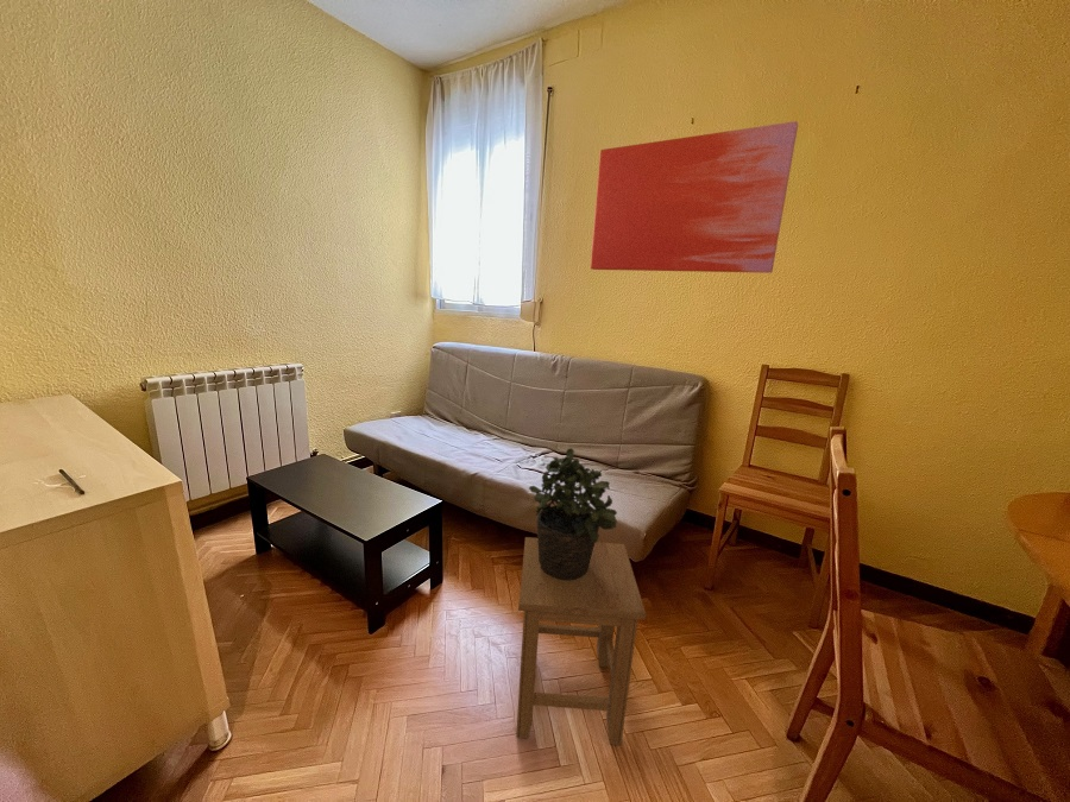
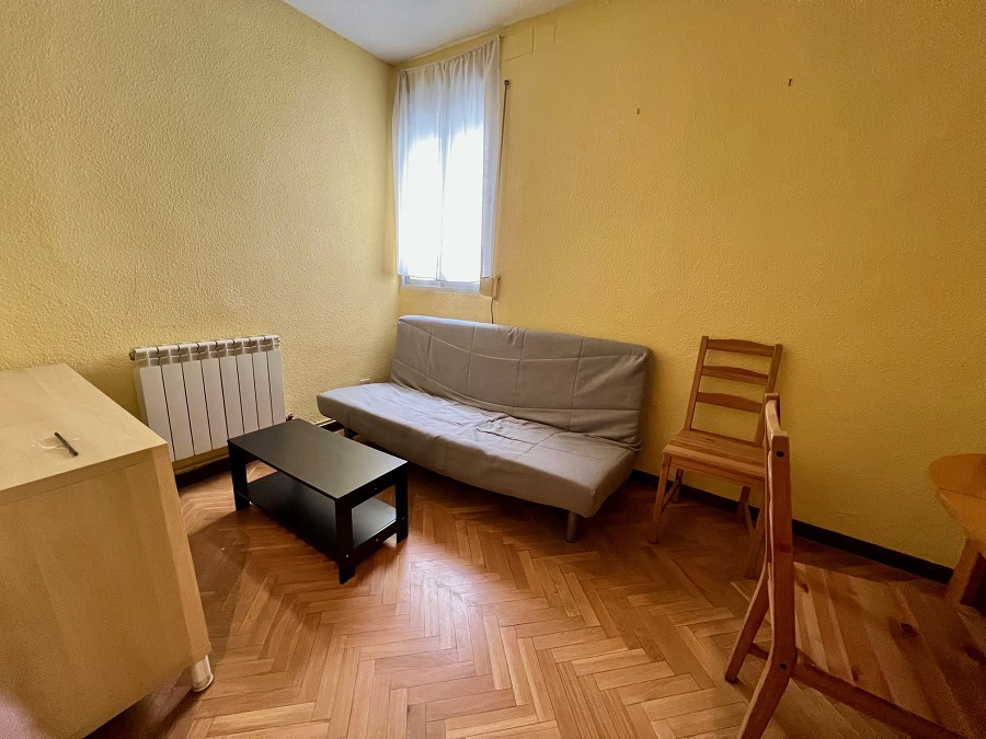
- wall art [590,120,799,274]
- potted plant [528,447,618,580]
- stool [515,536,647,746]
